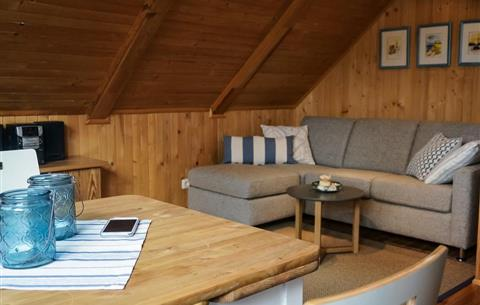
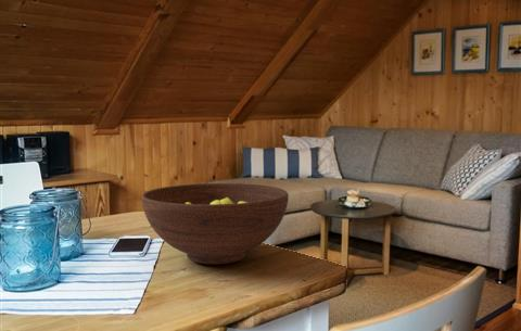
+ fruit bowl [141,182,290,266]
